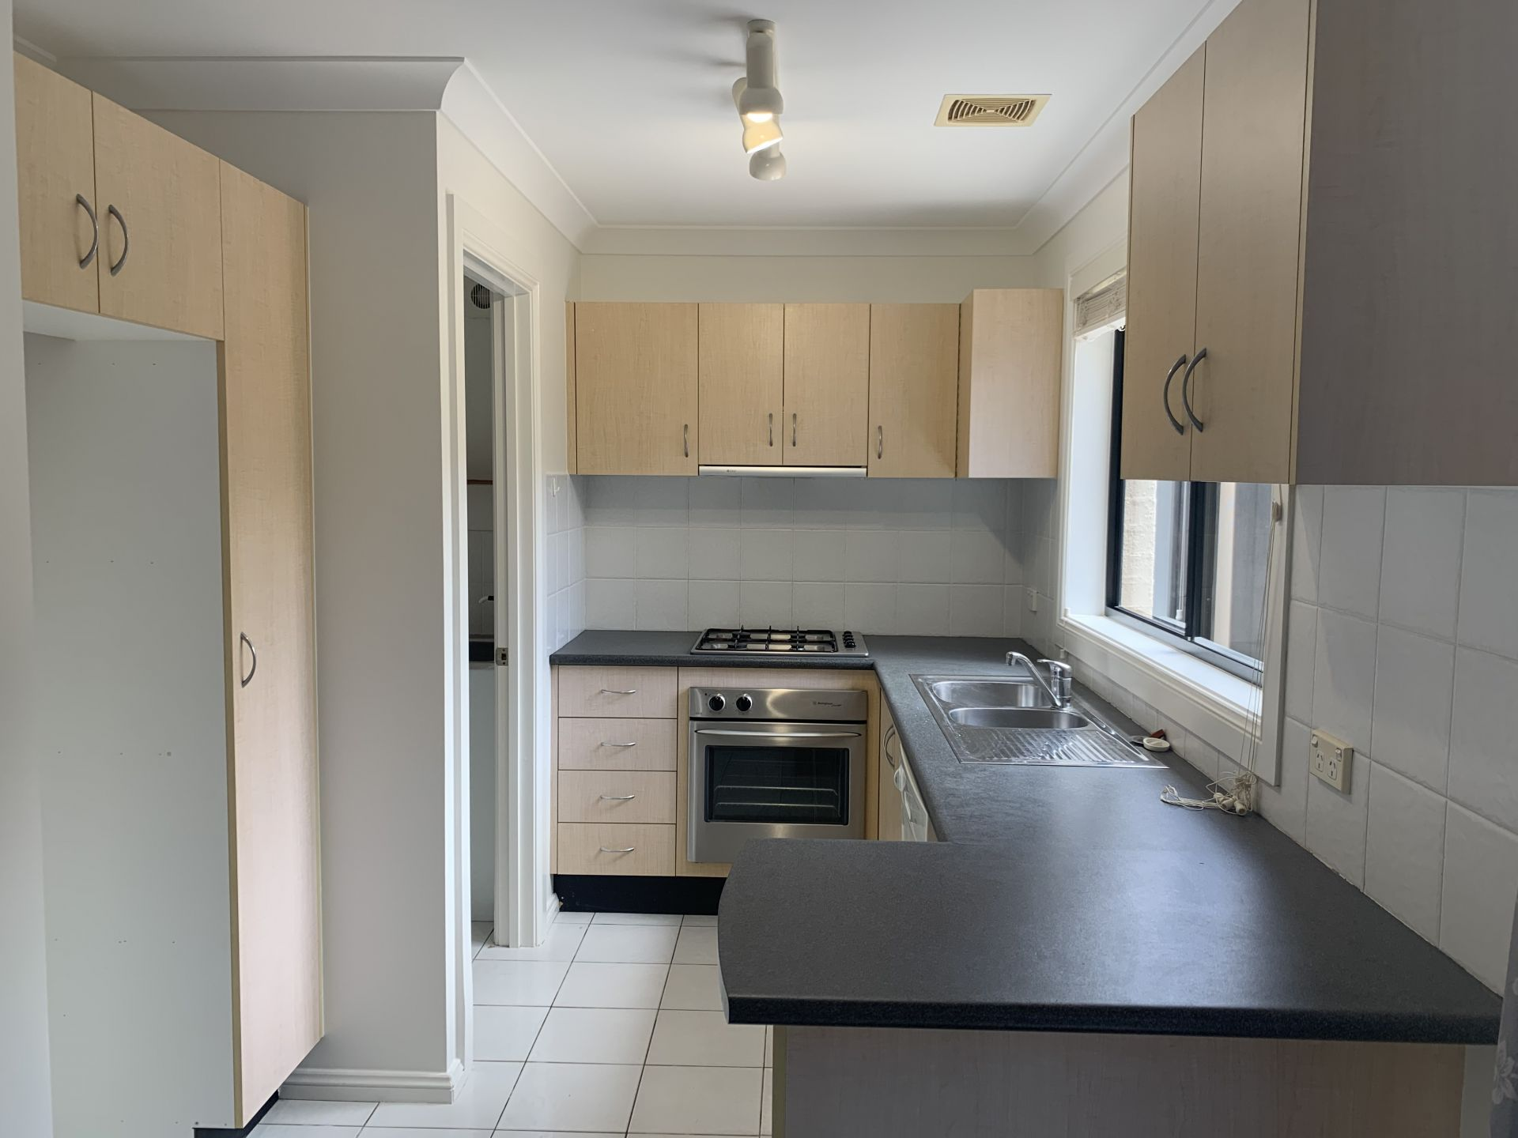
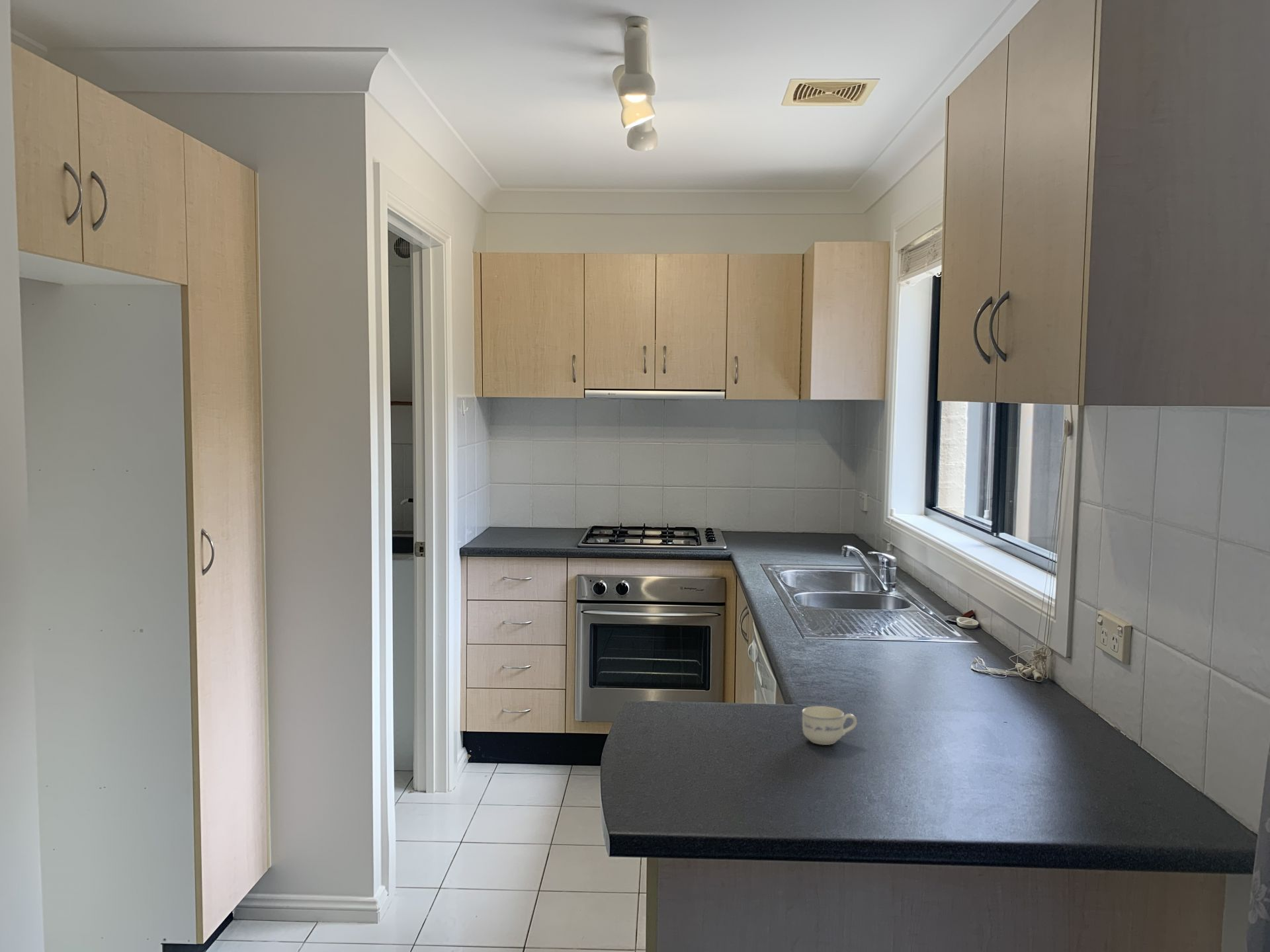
+ cup [801,705,858,746]
